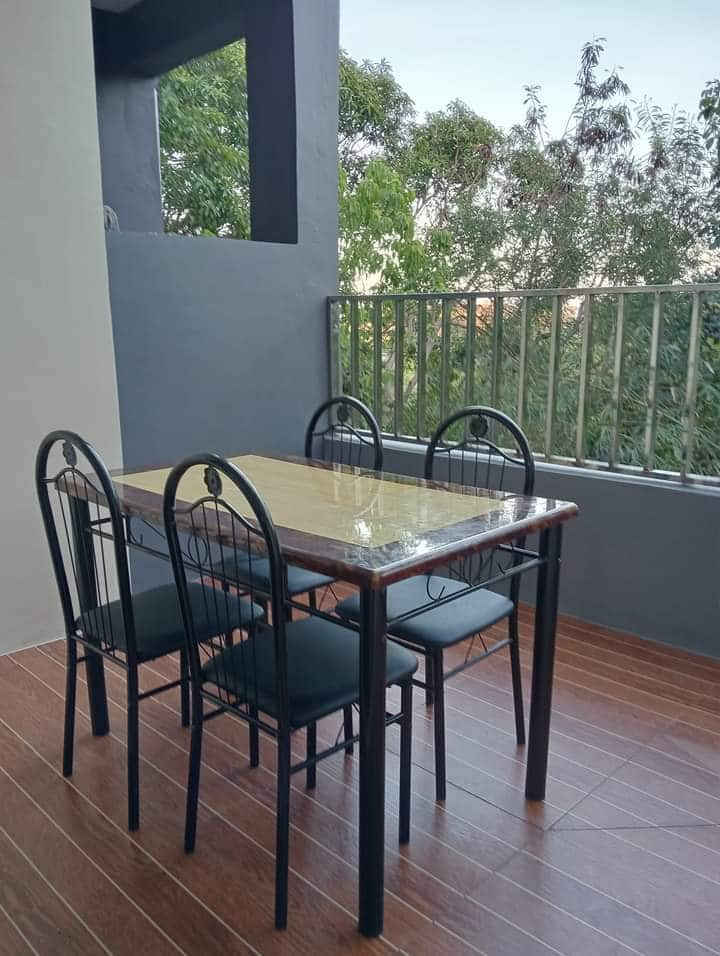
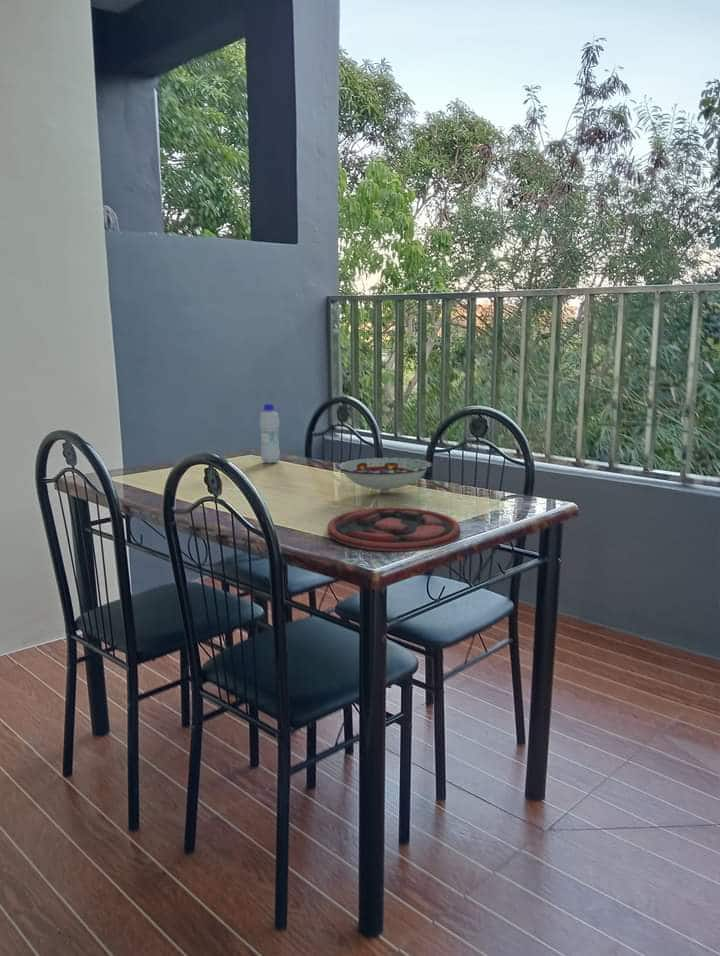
+ bottle [258,403,281,464]
+ bowl [336,457,433,494]
+ plate [326,506,461,552]
